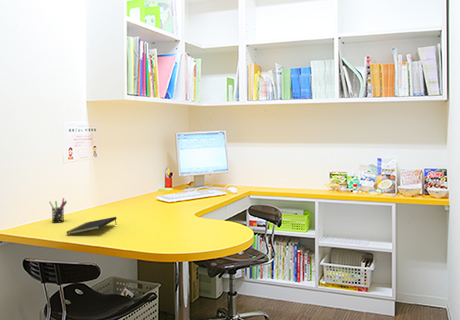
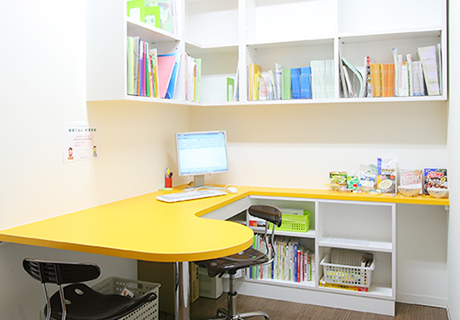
- notepad [65,216,118,236]
- pen holder [48,197,68,224]
